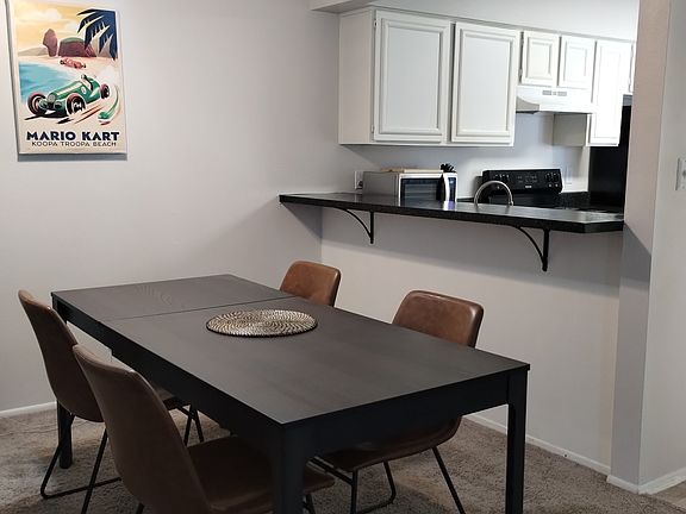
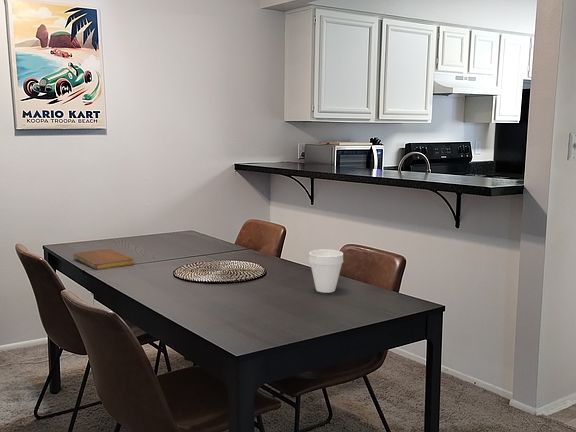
+ notebook [72,248,135,271]
+ cup [308,248,344,294]
